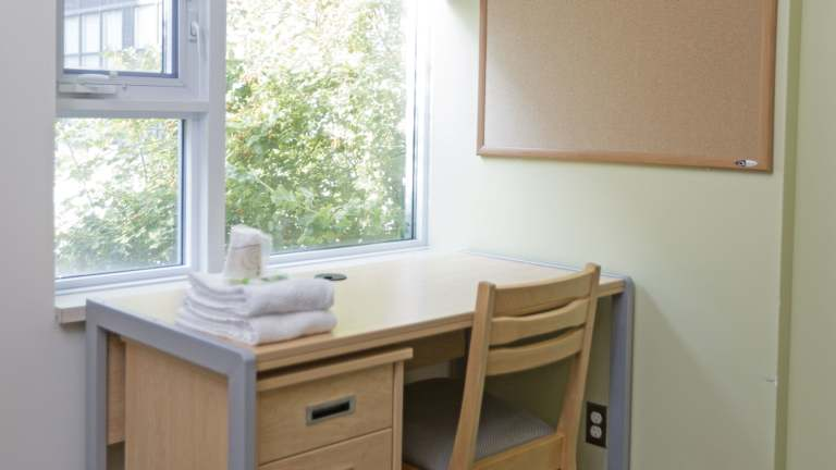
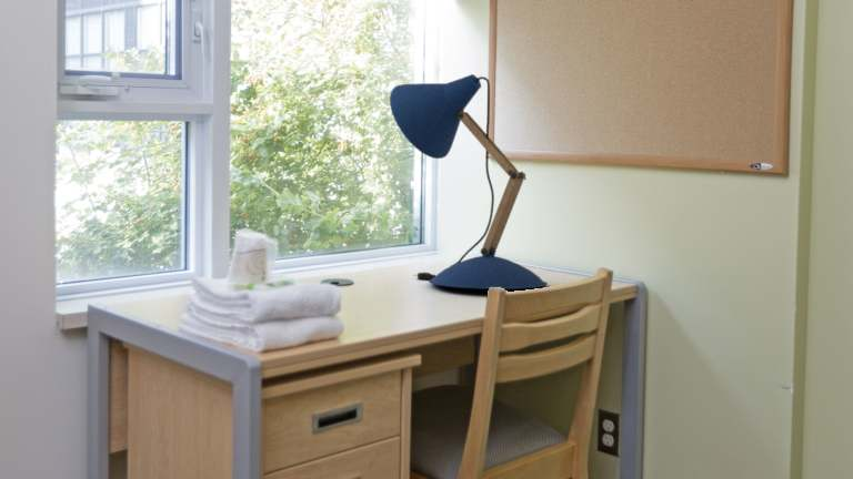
+ desk lamp [389,73,549,291]
